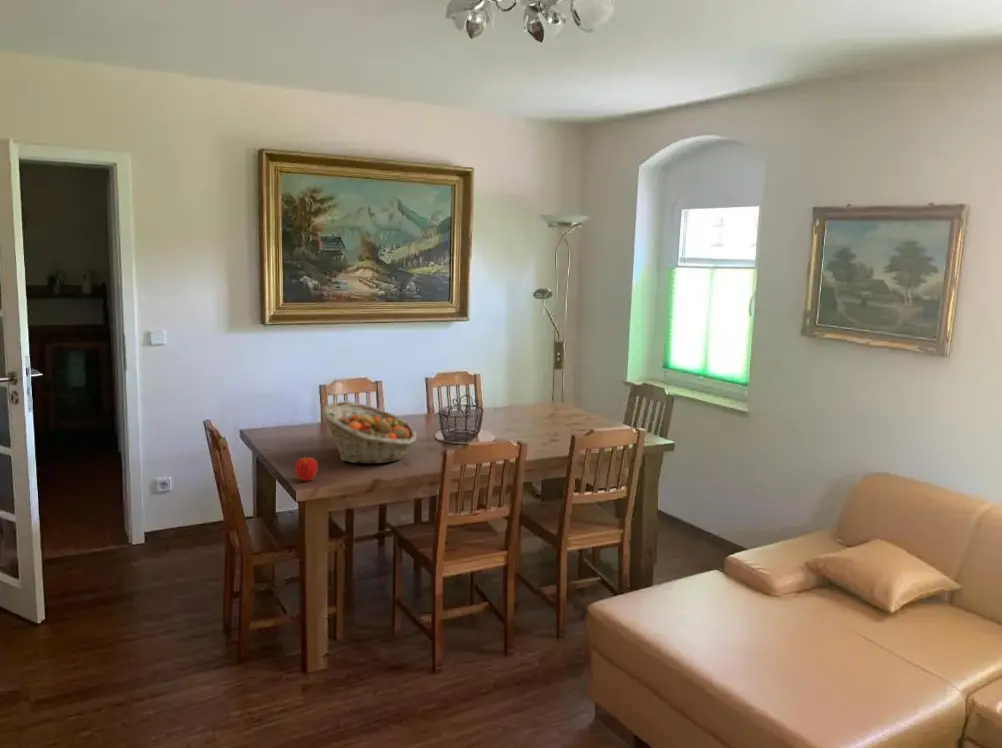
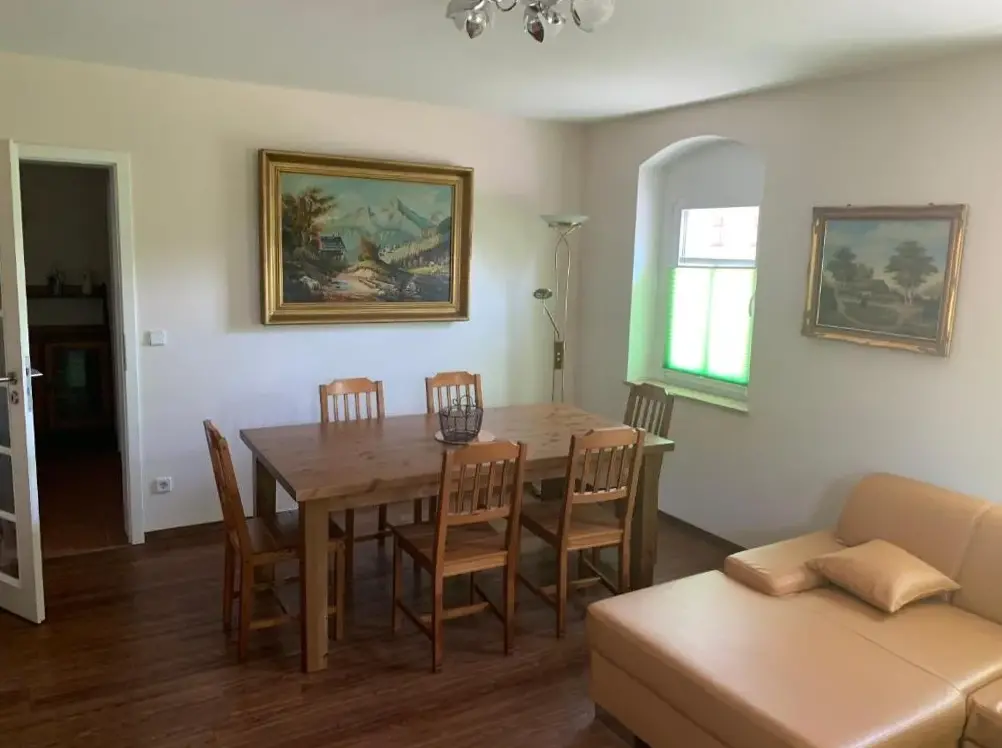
- apple [294,454,319,482]
- fruit basket [321,400,418,465]
